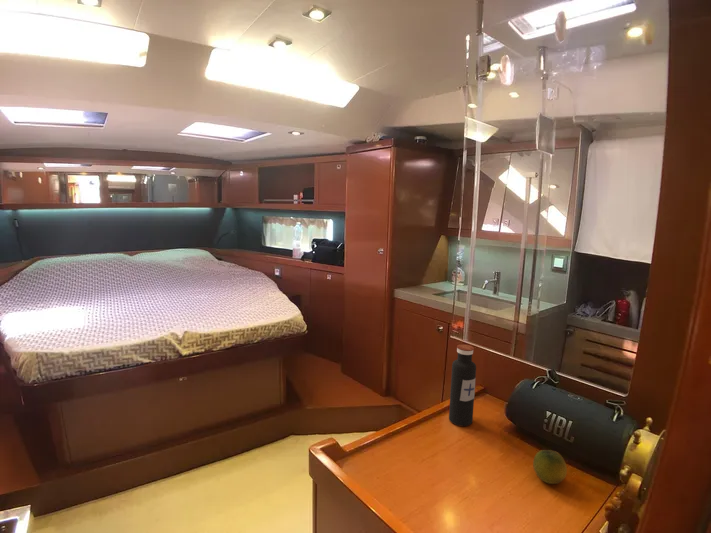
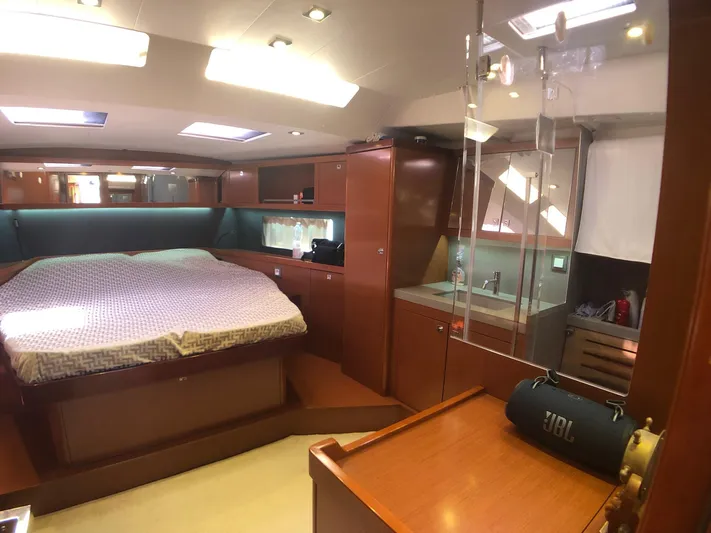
- fruit [532,449,568,485]
- water bottle [448,344,477,427]
